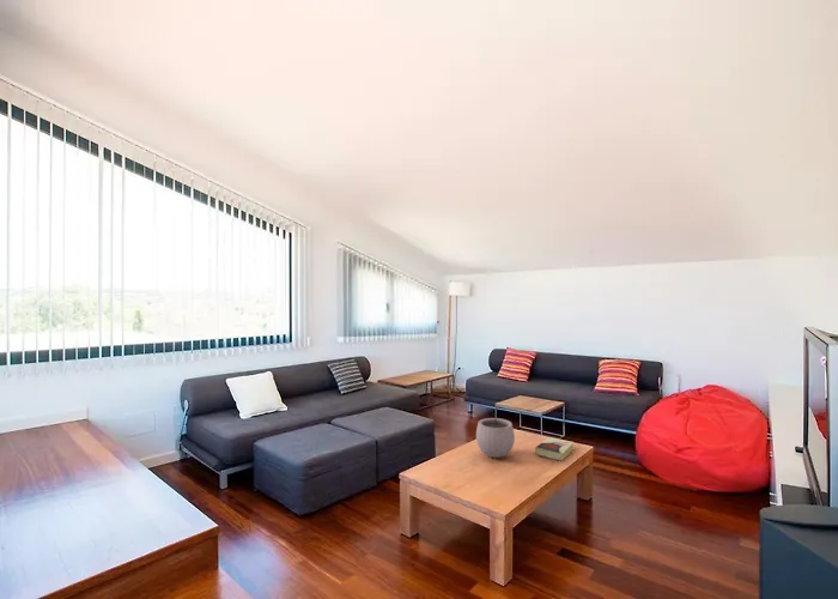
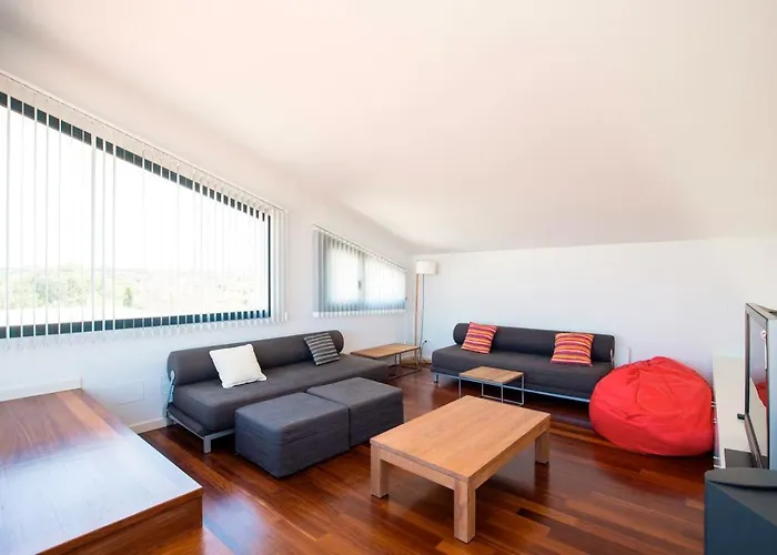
- plant pot [475,409,516,459]
- book [534,436,575,461]
